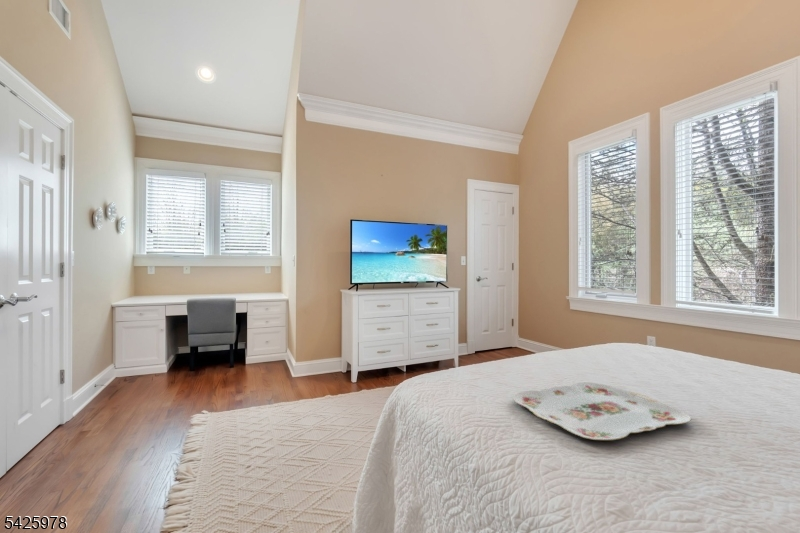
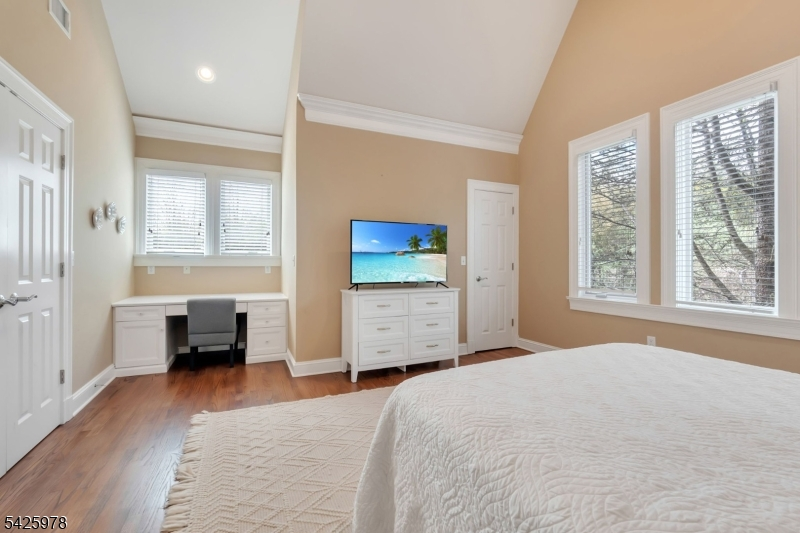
- serving tray [513,381,692,441]
